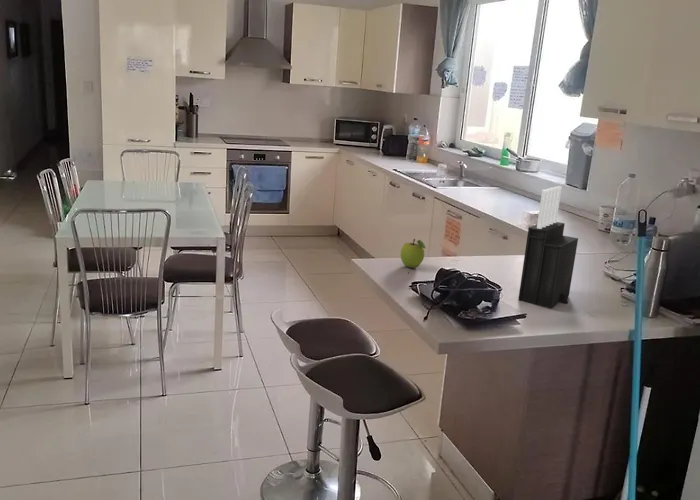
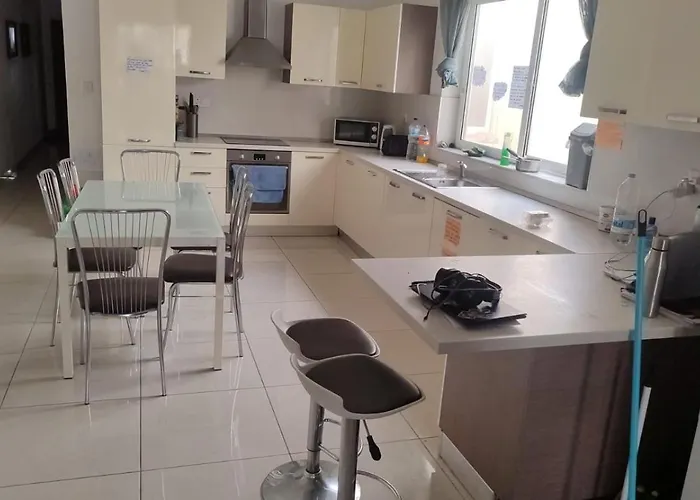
- fruit [399,238,426,269]
- knife block [518,185,579,309]
